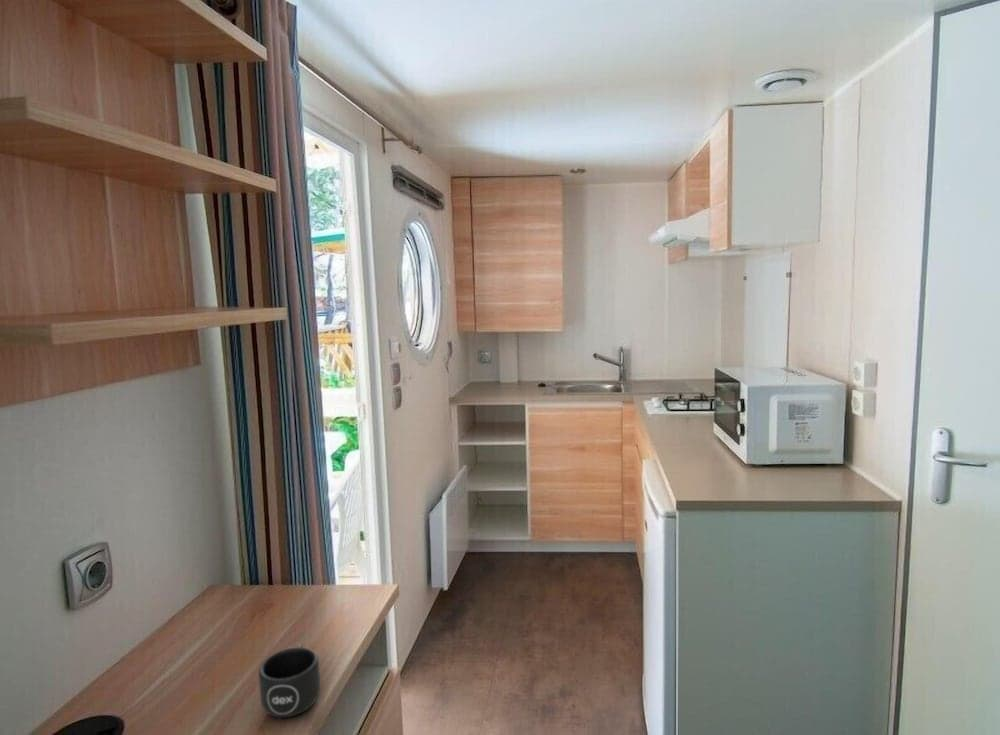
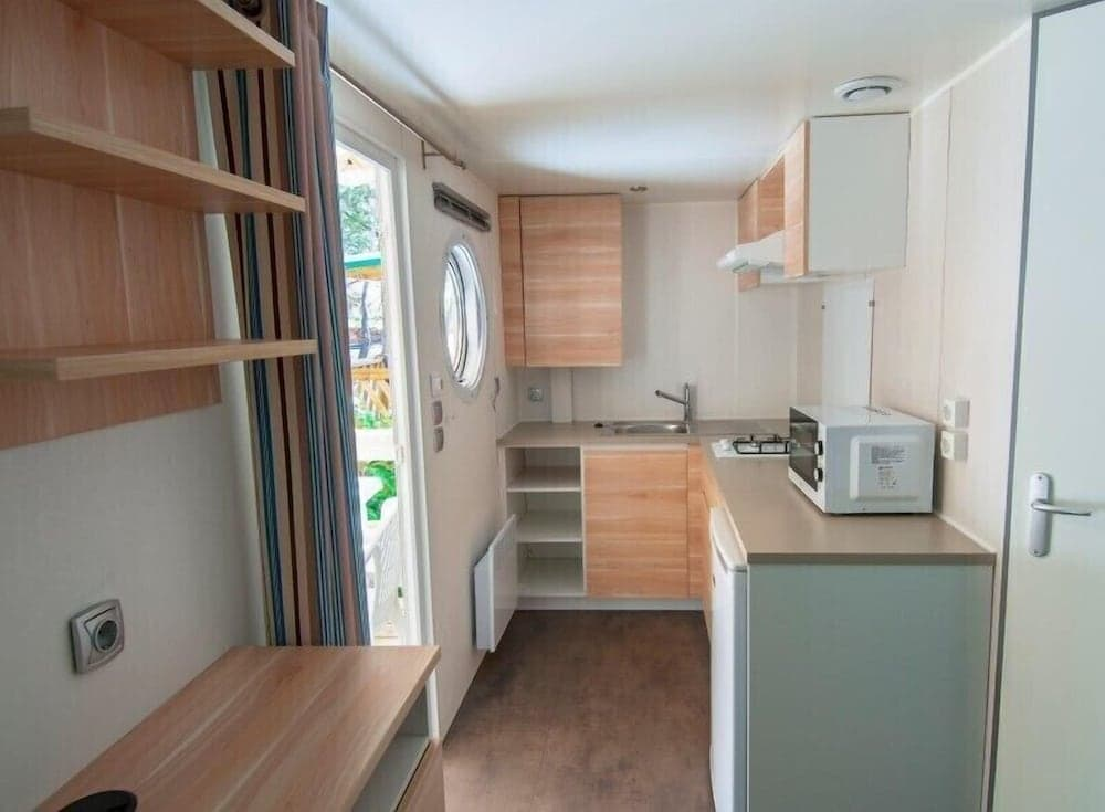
- mug [258,644,321,719]
